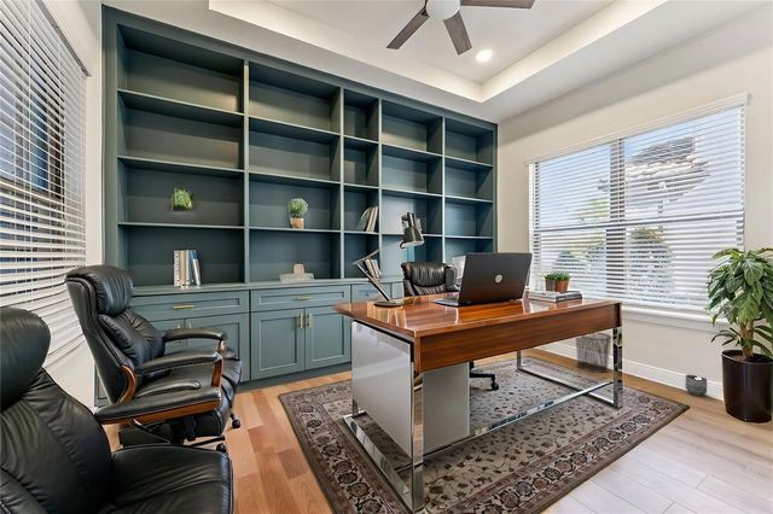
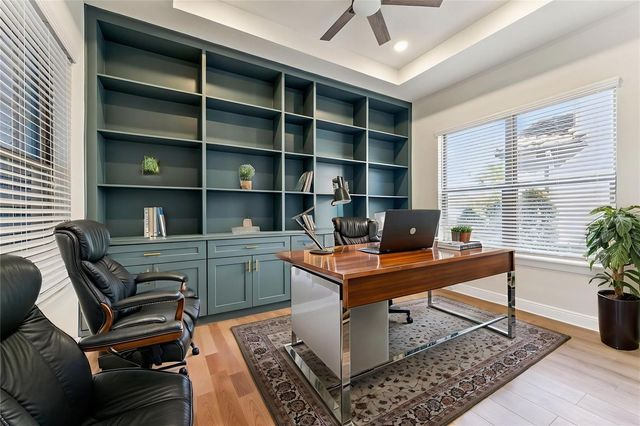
- planter [685,374,708,397]
- waste bin [575,332,612,374]
